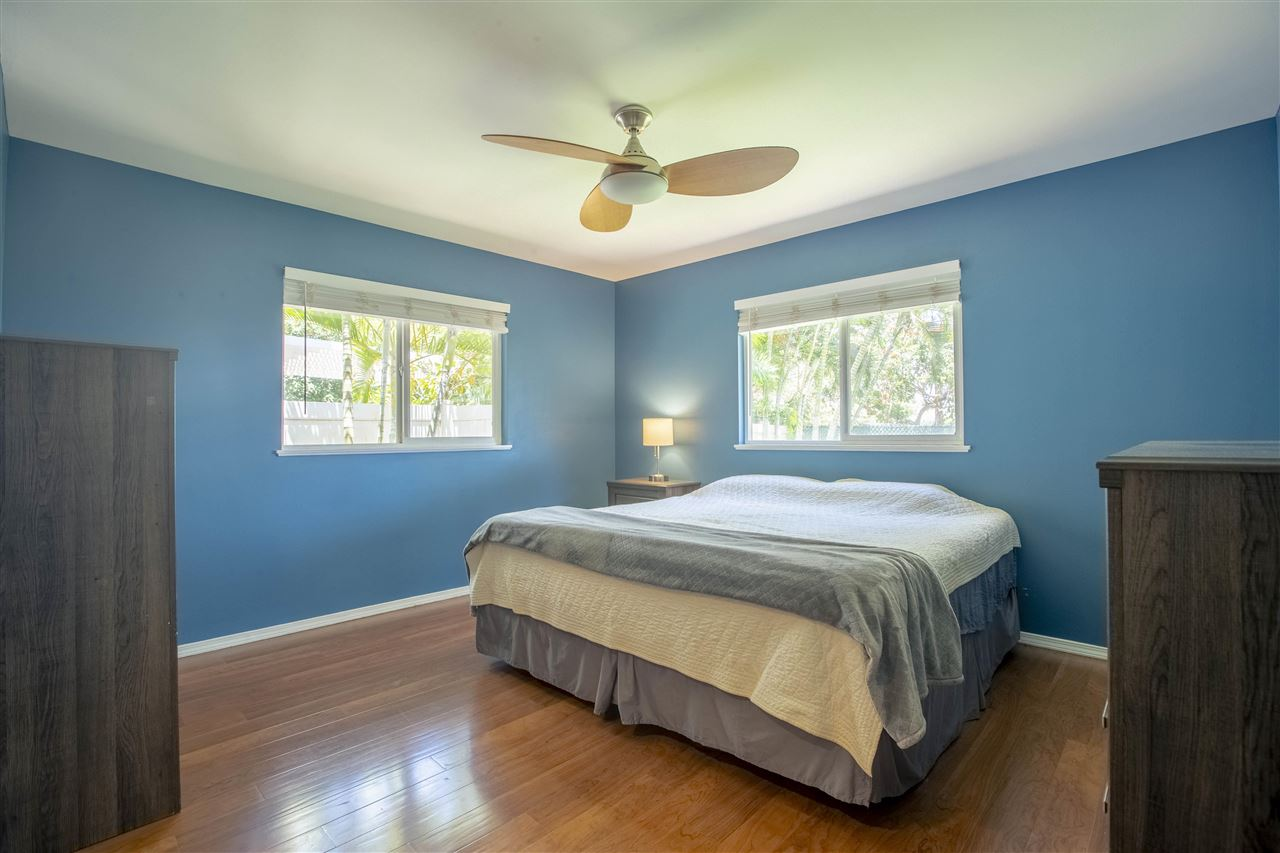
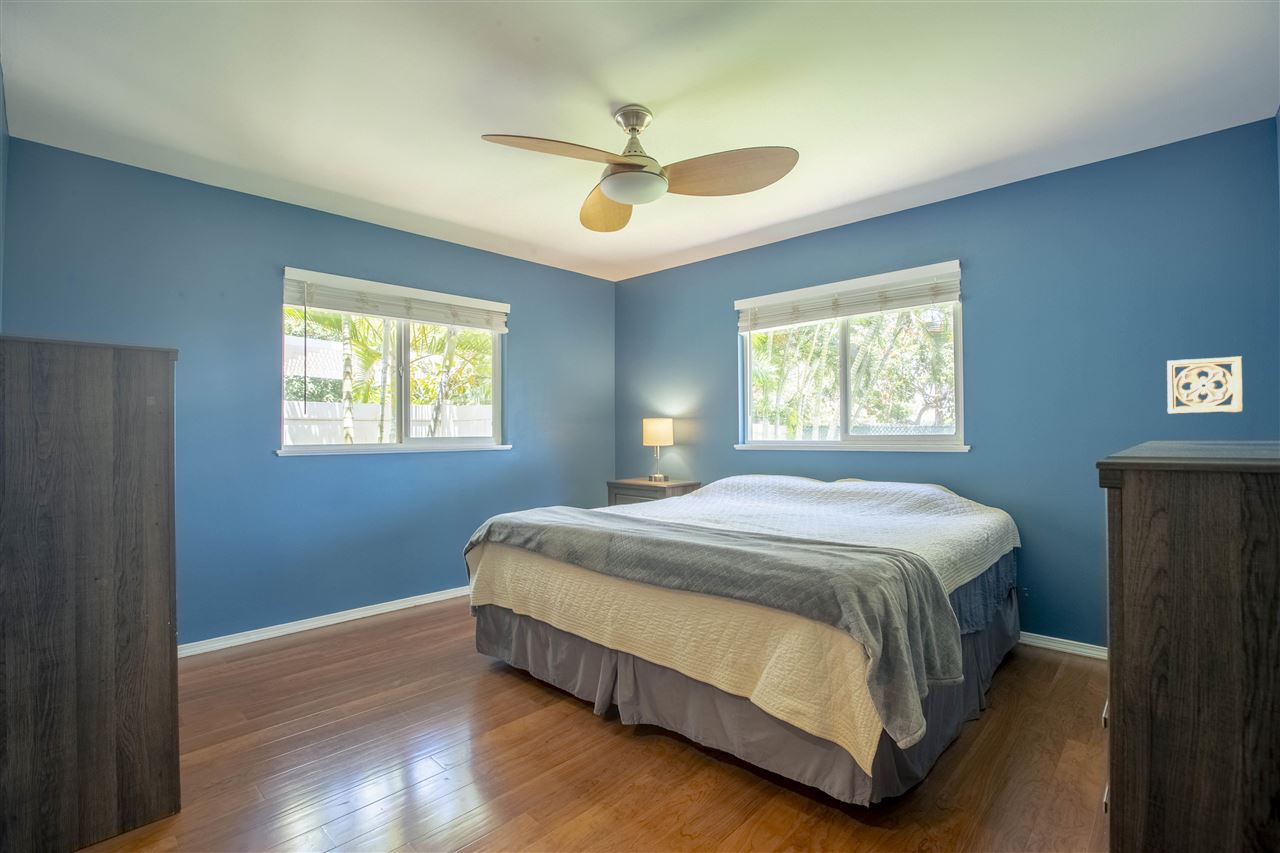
+ wall ornament [1166,355,1244,415]
